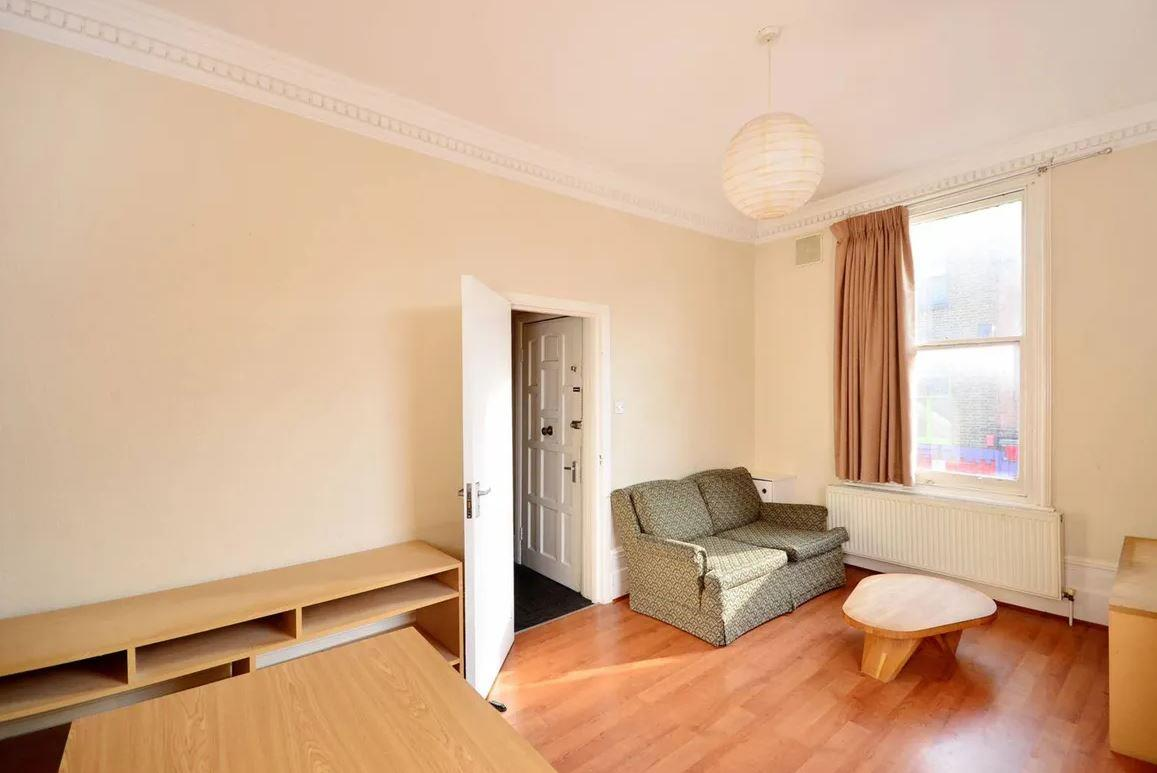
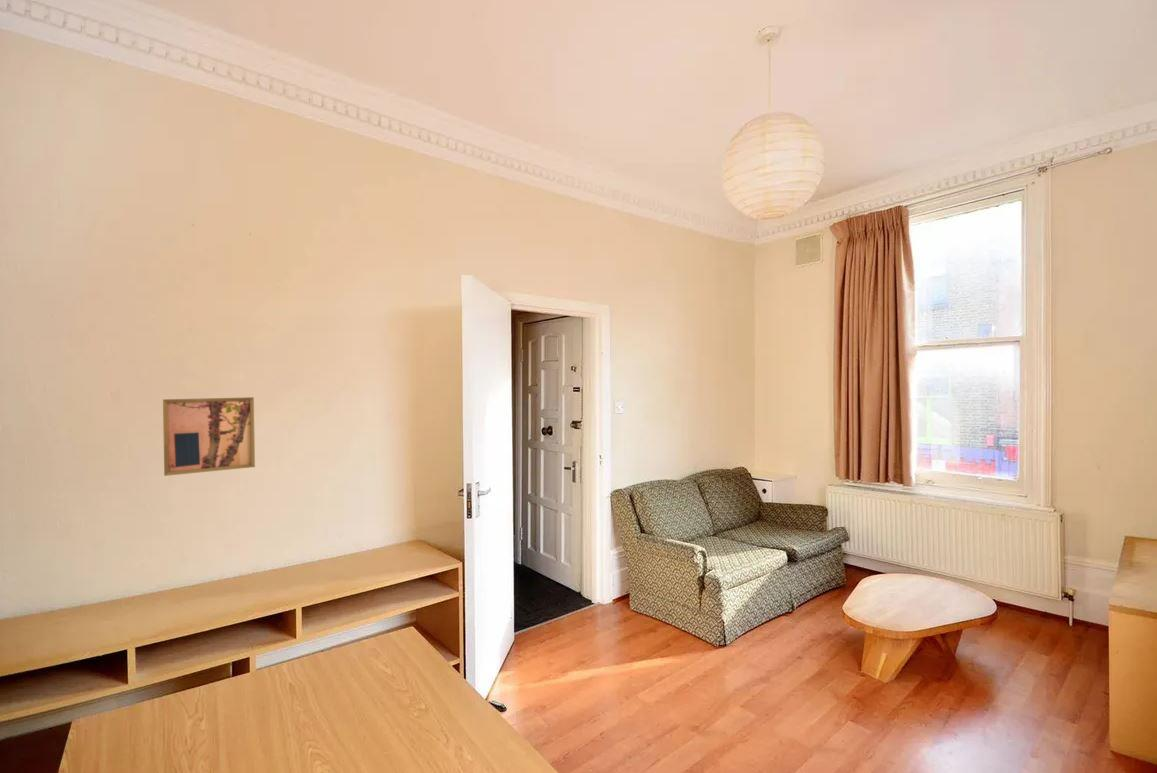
+ wall art [162,396,256,477]
